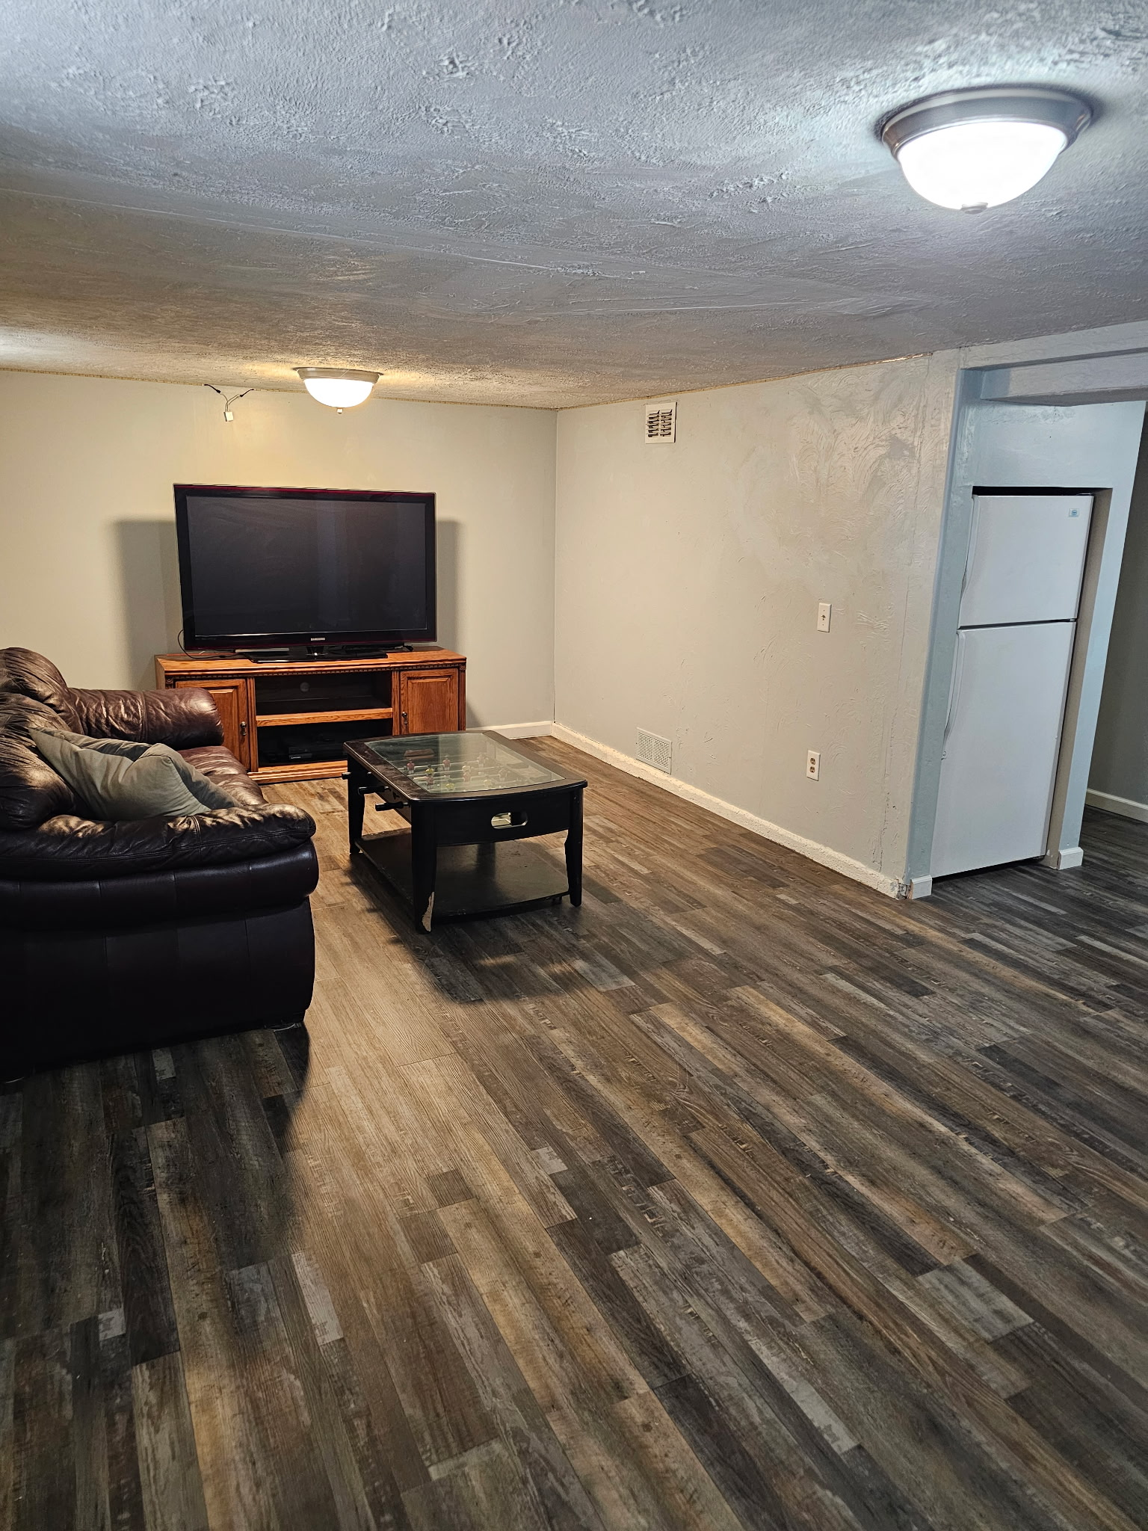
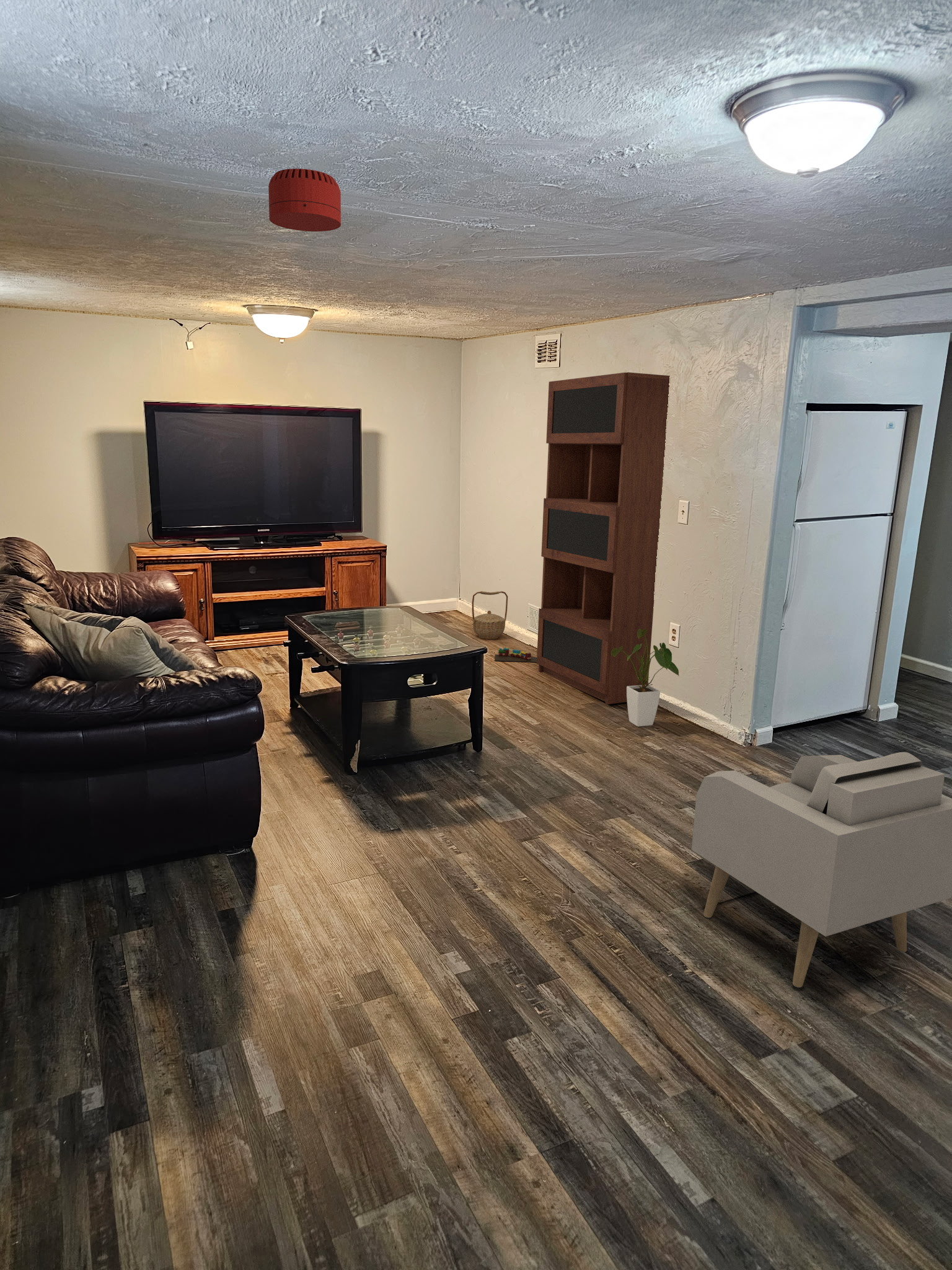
+ basket [472,590,508,640]
+ house plant [611,629,680,727]
+ smoke detector [268,168,342,232]
+ armchair [691,752,952,988]
+ toy train [494,647,537,662]
+ bookcase [536,372,671,705]
